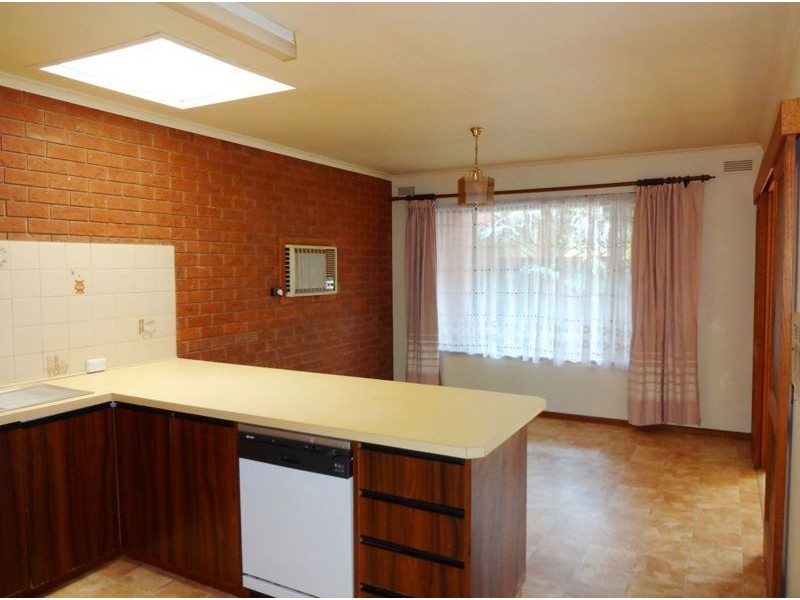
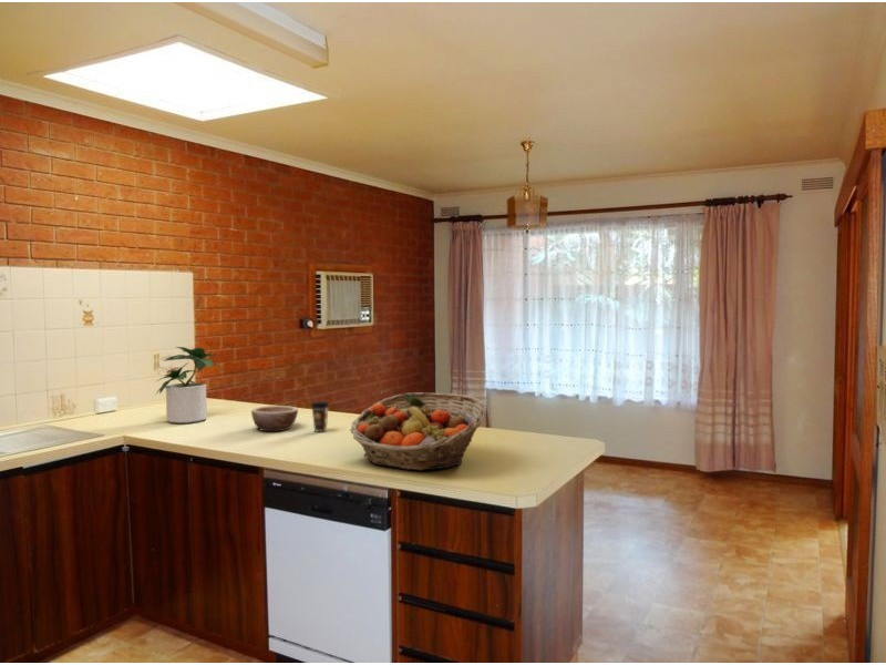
+ fruit basket [349,391,487,471]
+ coffee cup [310,400,330,433]
+ potted plant [154,346,226,424]
+ bowl [250,405,299,432]
